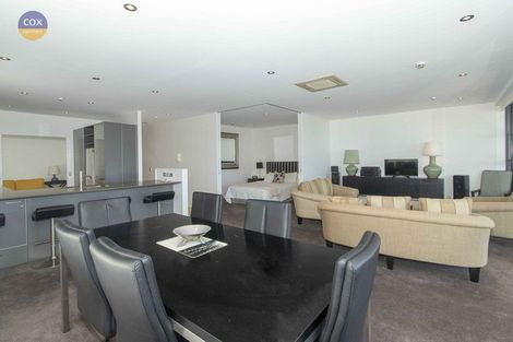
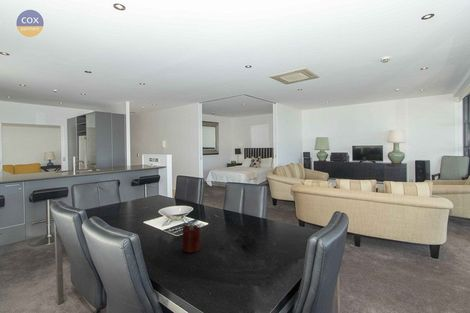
+ candle [181,223,201,254]
